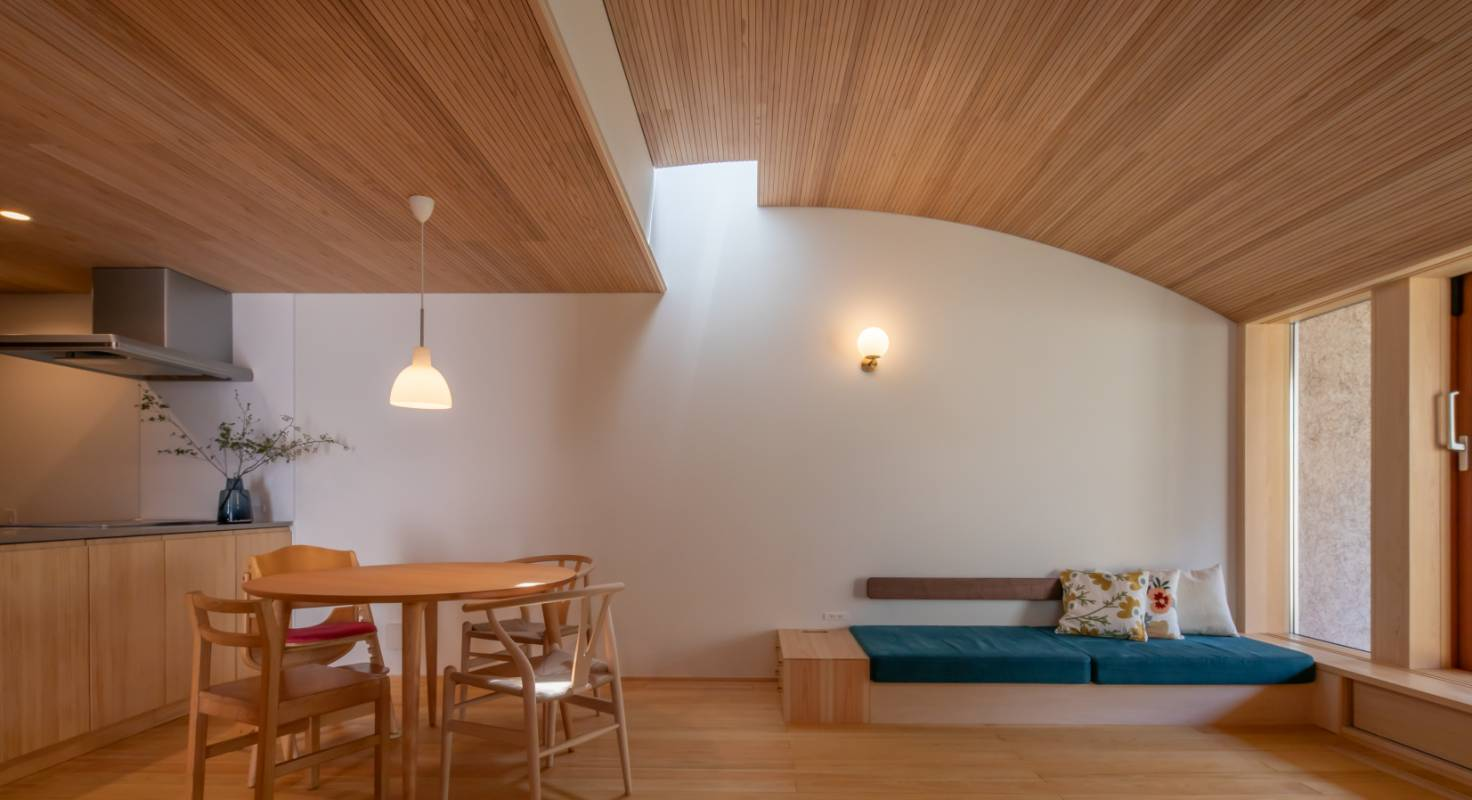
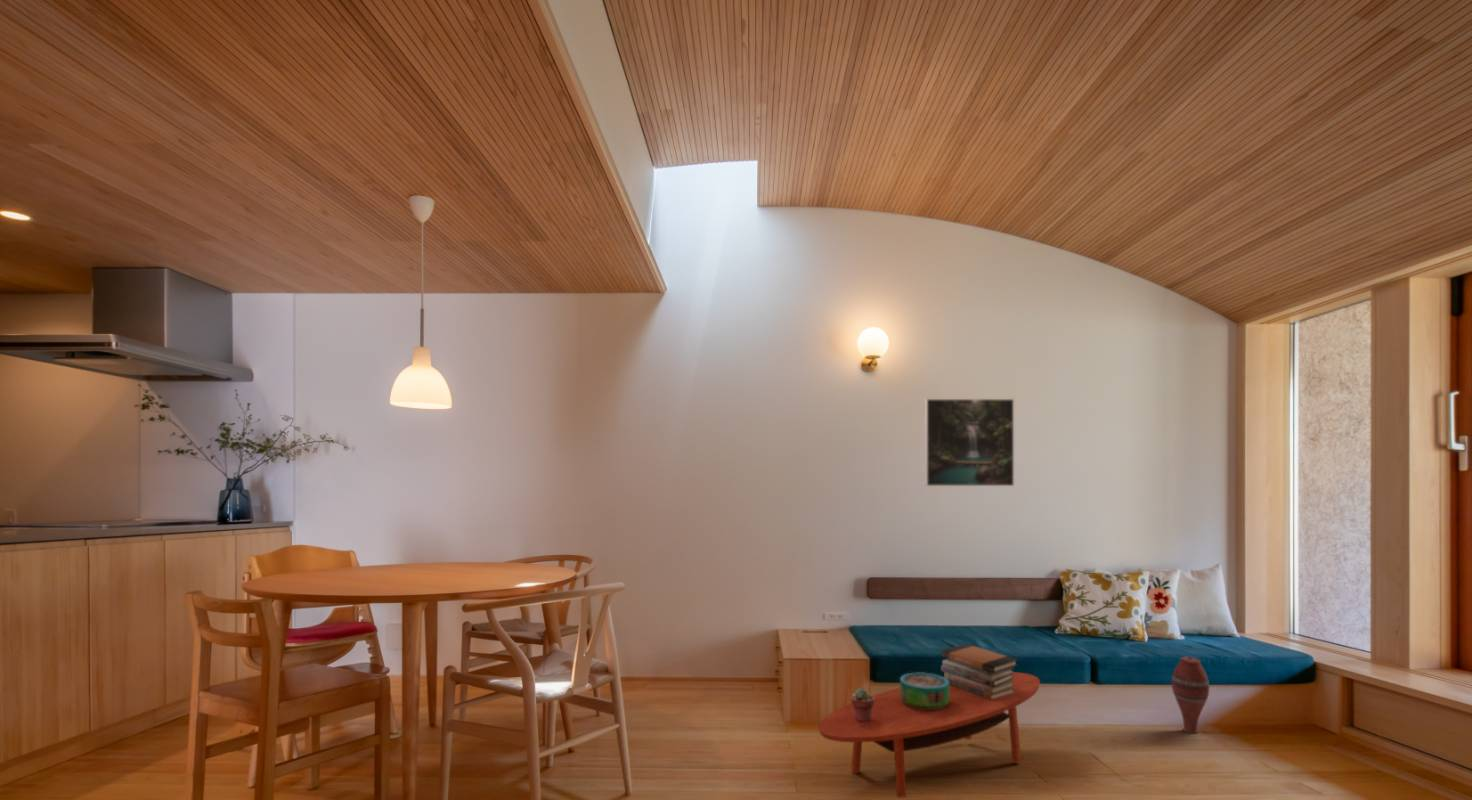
+ book stack [940,643,1019,700]
+ potted succulent [850,687,874,723]
+ decorative bowl [899,672,949,710]
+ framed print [924,398,1015,487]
+ vase [1171,656,1210,735]
+ coffee table [817,671,1041,799]
